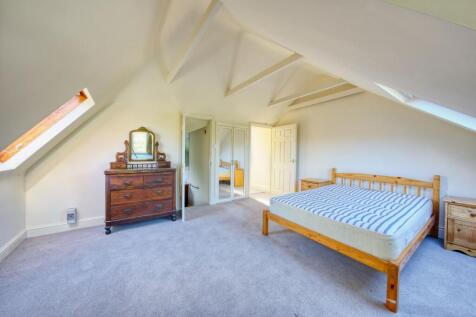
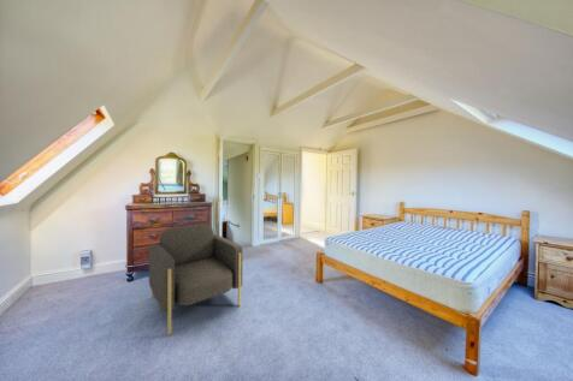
+ armchair [148,222,243,337]
